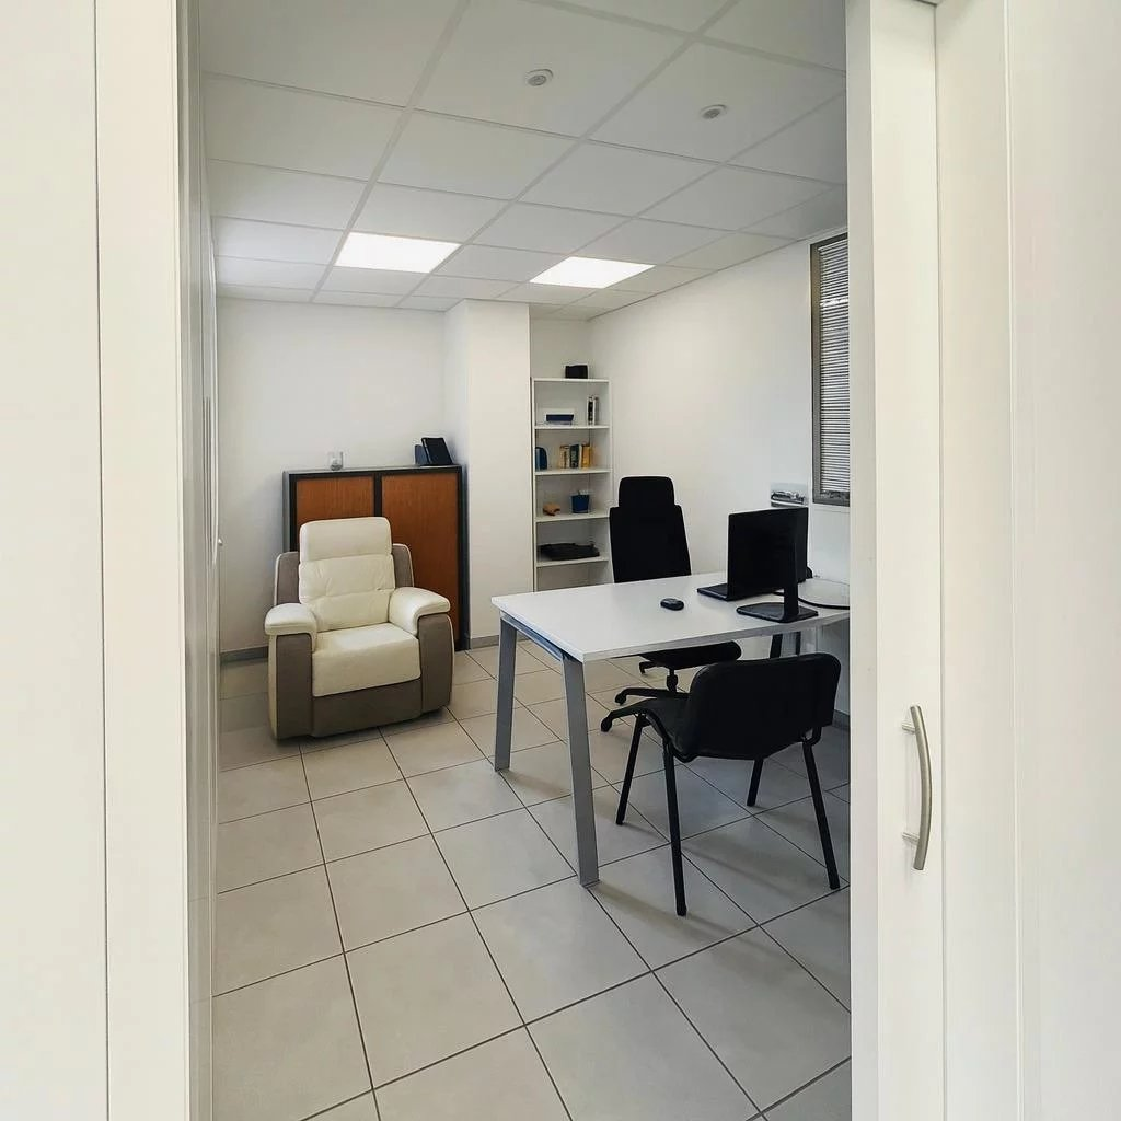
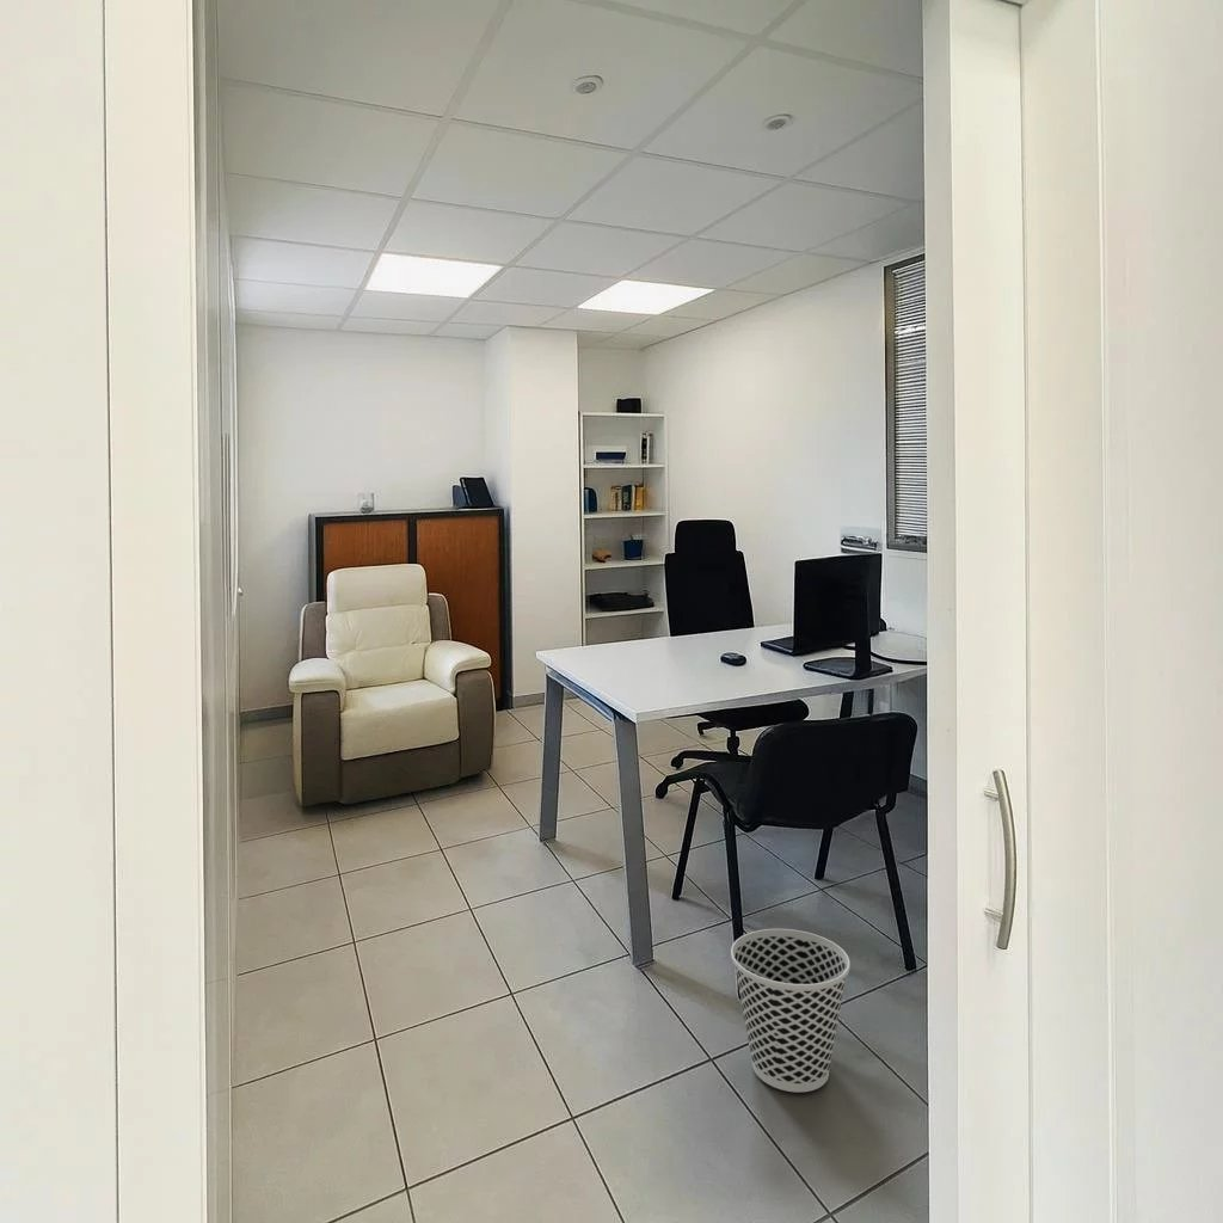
+ wastebasket [730,928,852,1093]
